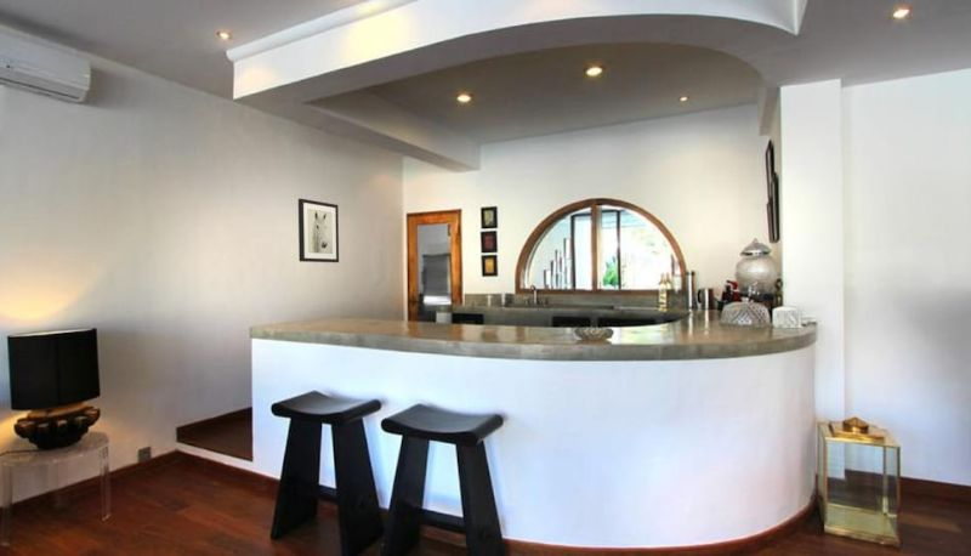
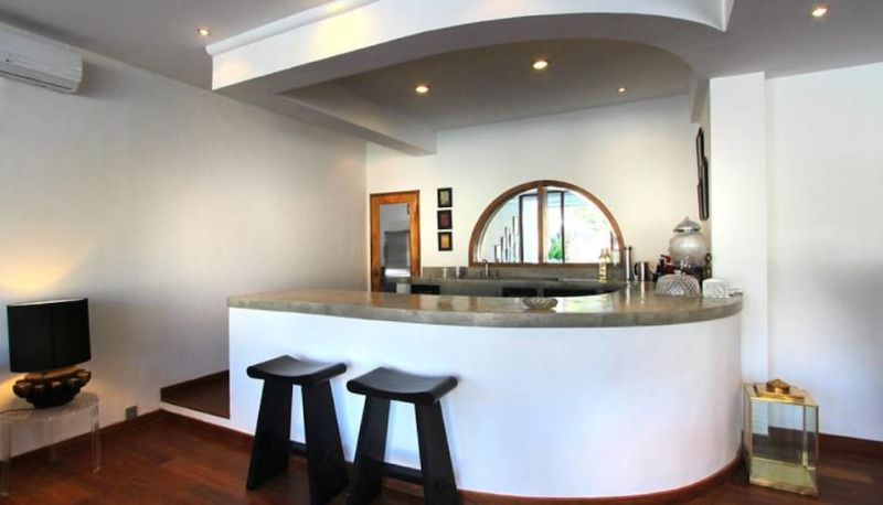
- wall art [297,198,340,263]
